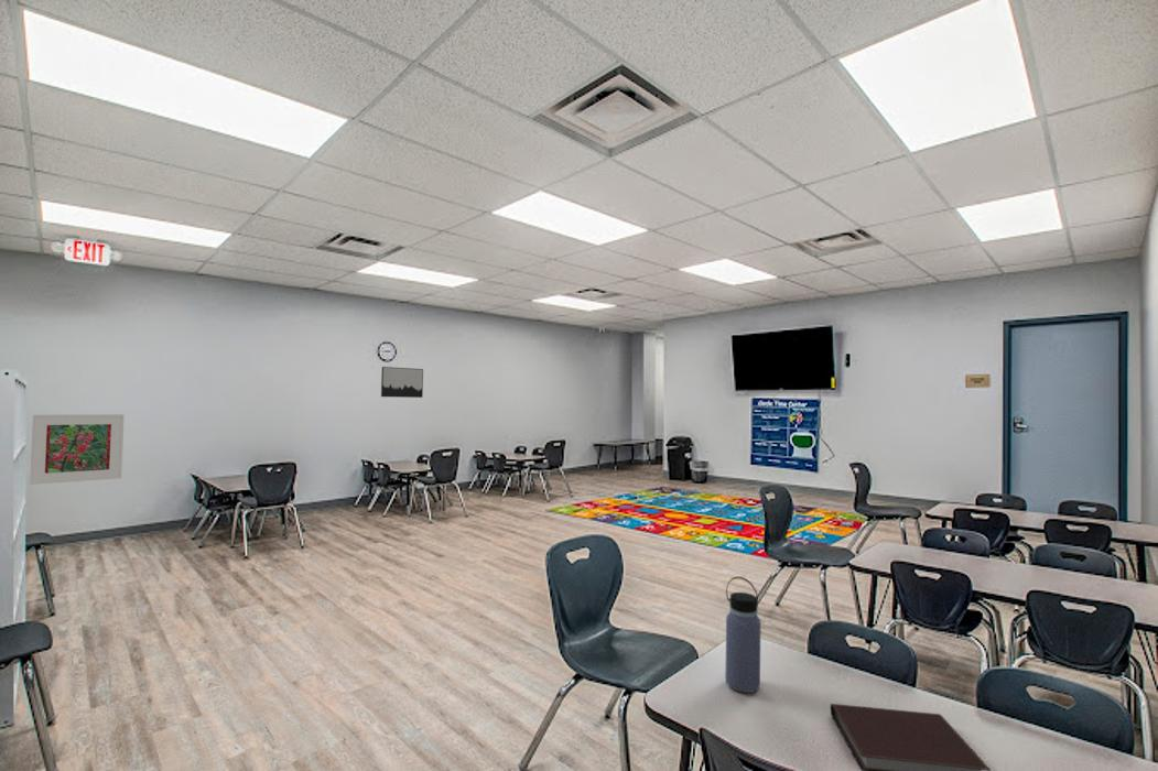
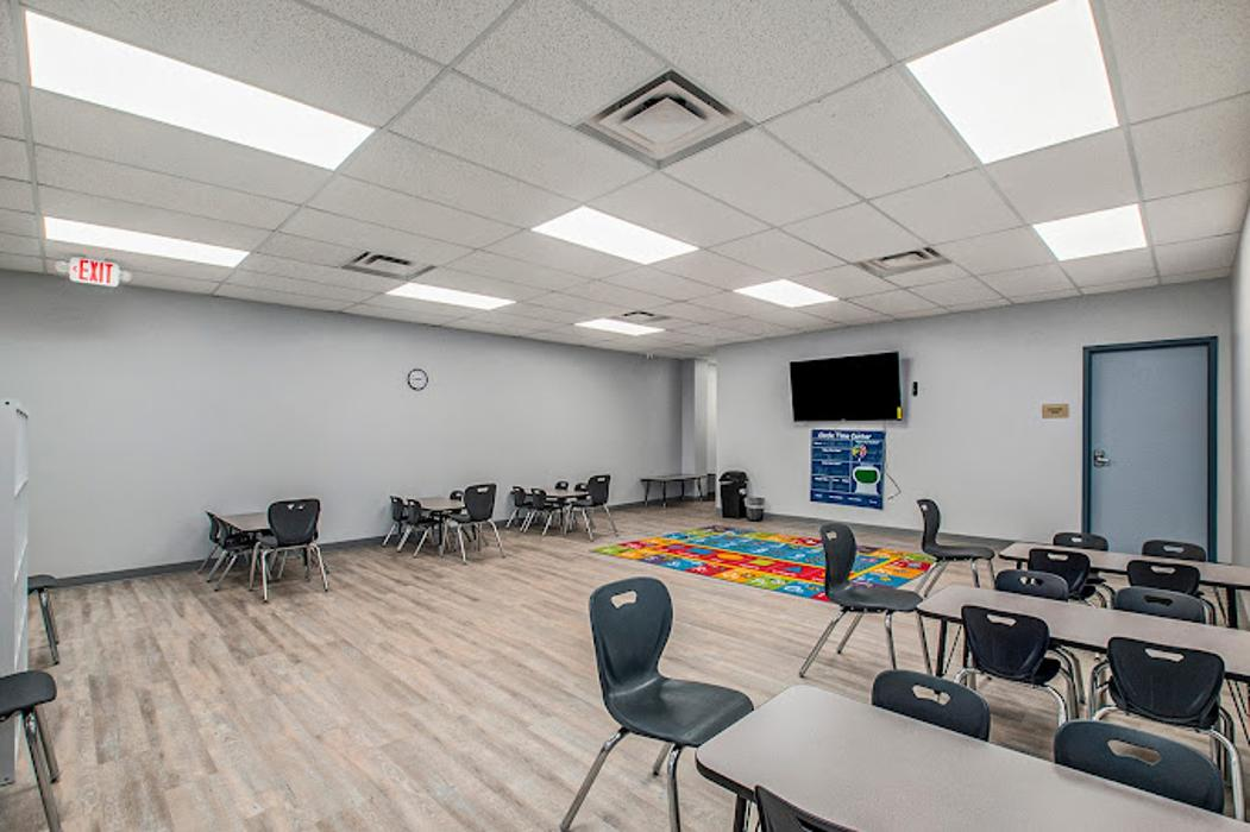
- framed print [29,413,126,486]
- notebook [830,703,993,771]
- water bottle [724,575,762,694]
- wall art [380,366,424,399]
